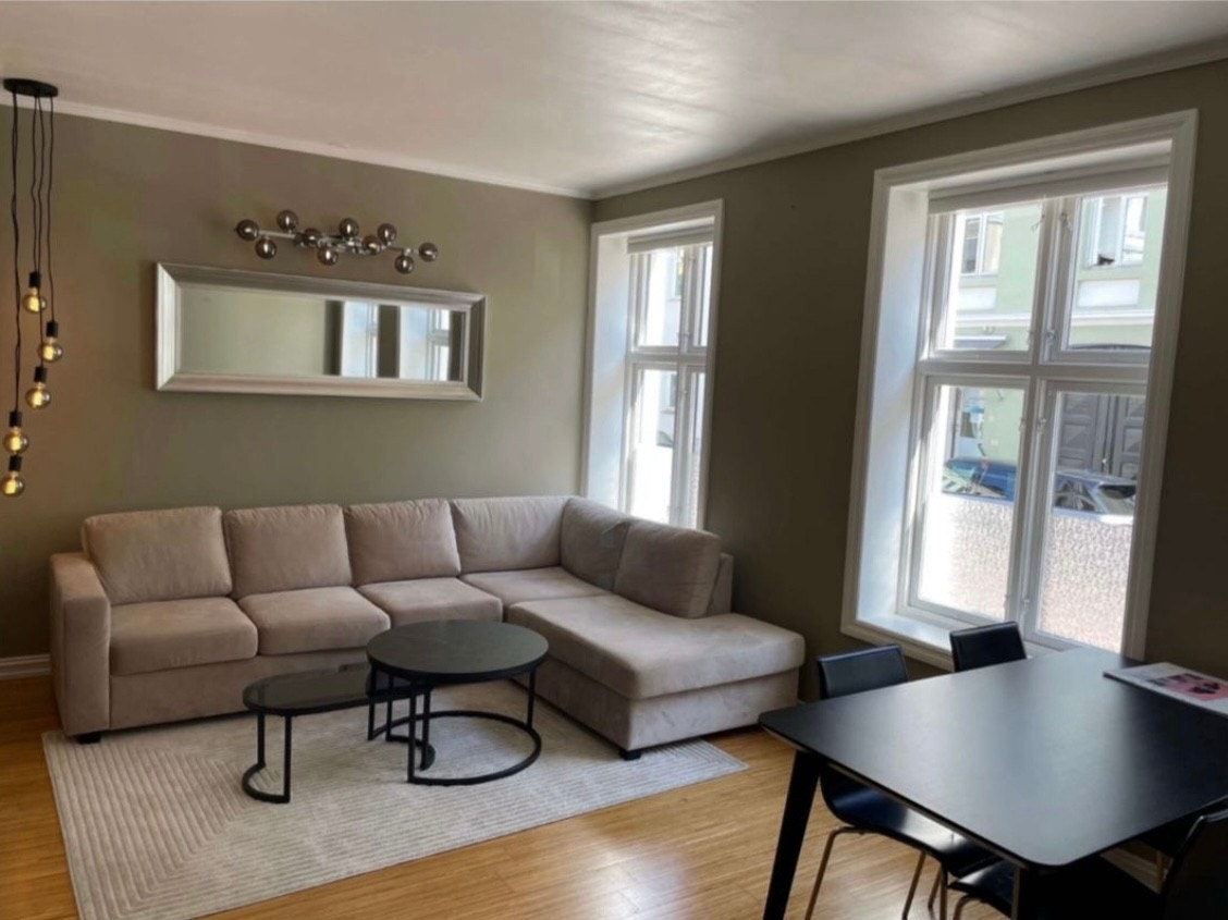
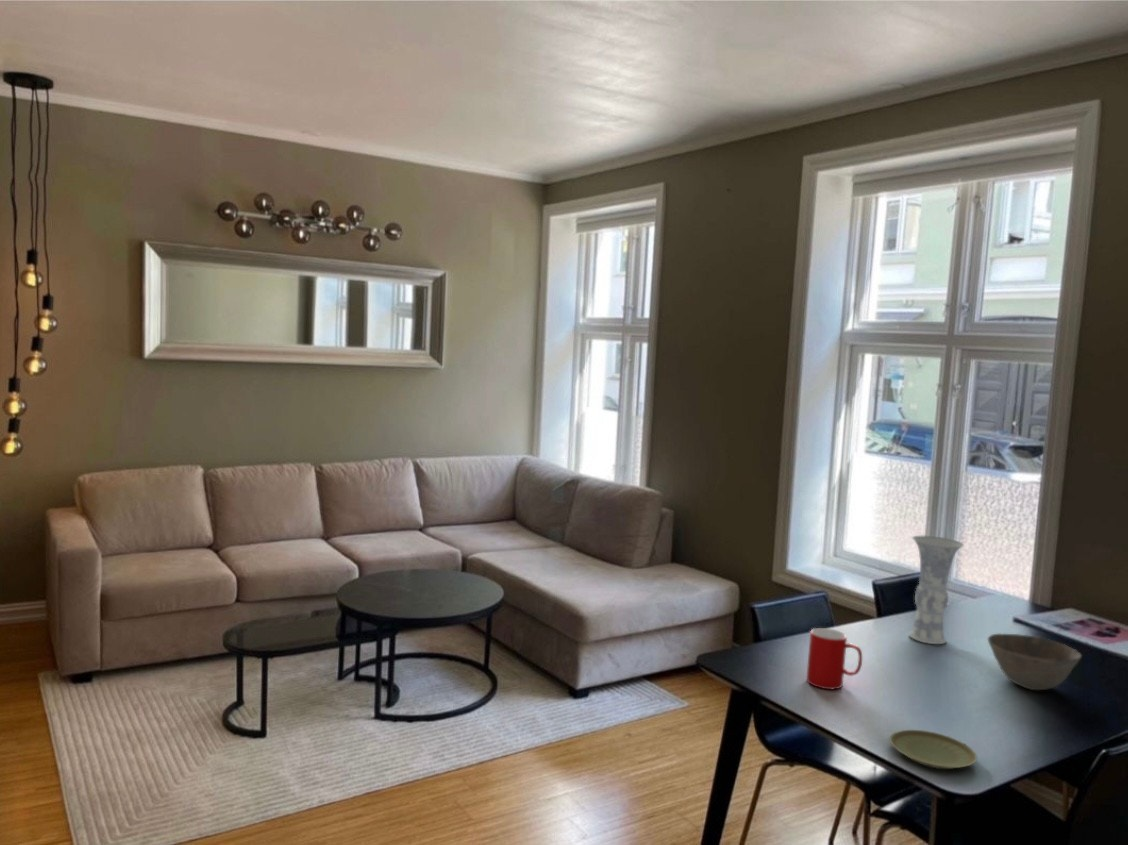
+ bowl [987,633,1083,691]
+ vase [908,535,965,645]
+ plate [889,729,978,770]
+ cup [806,627,863,690]
